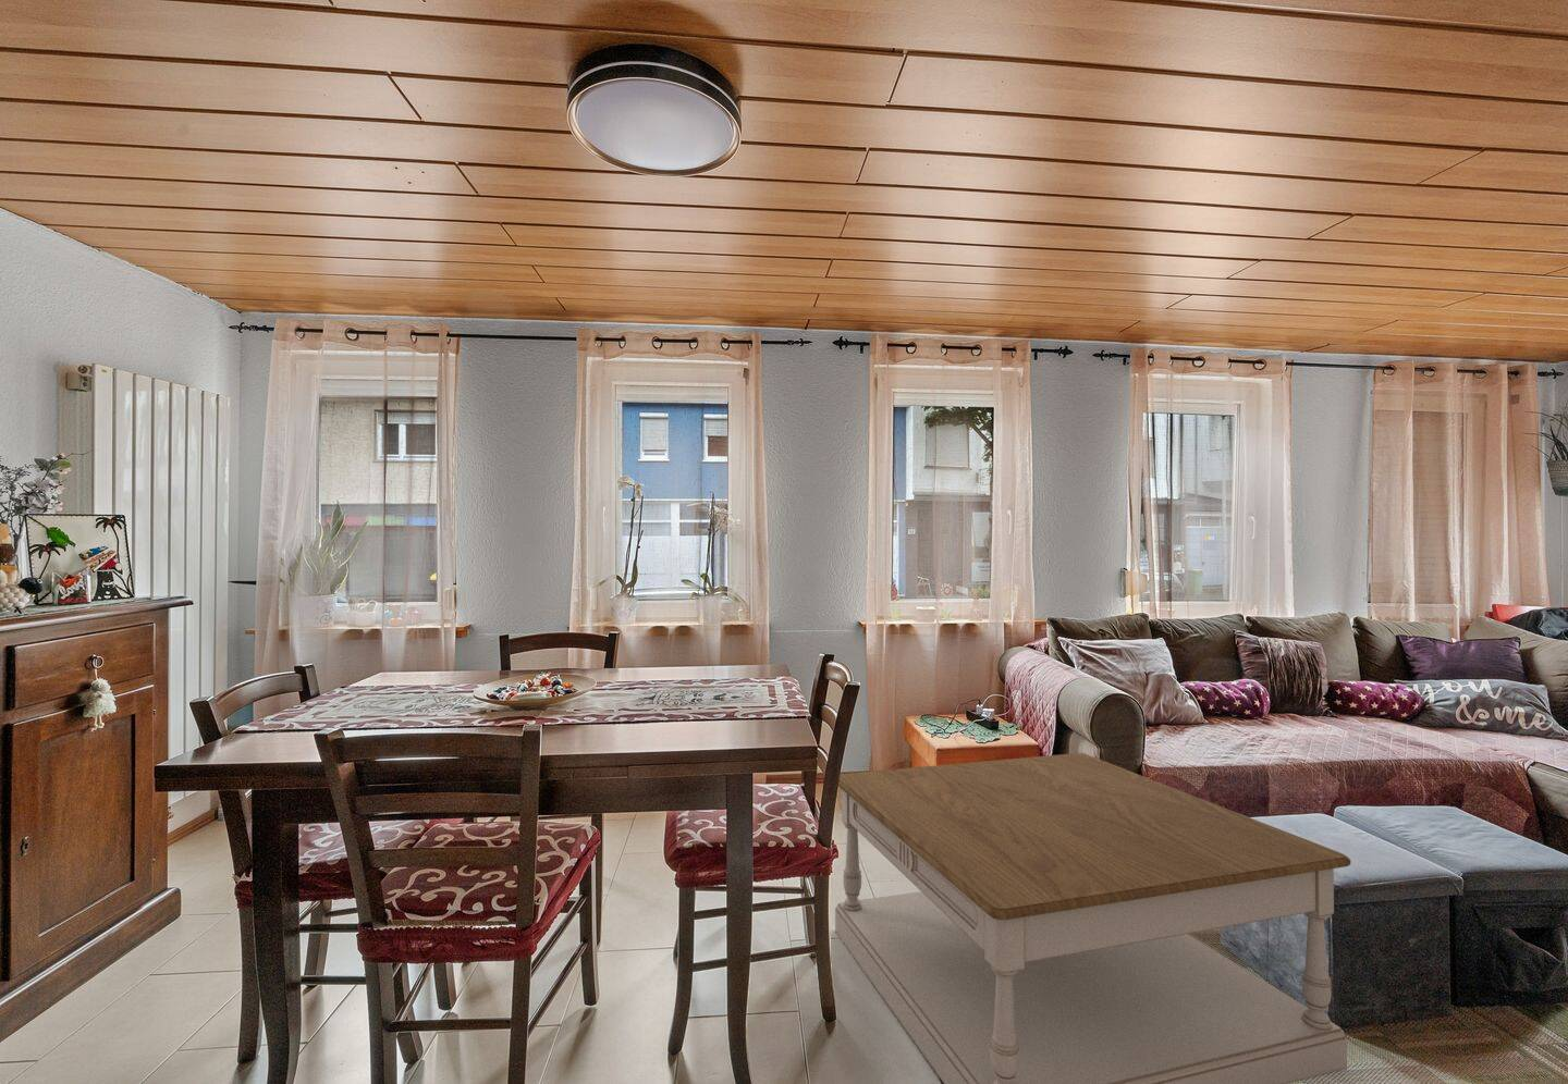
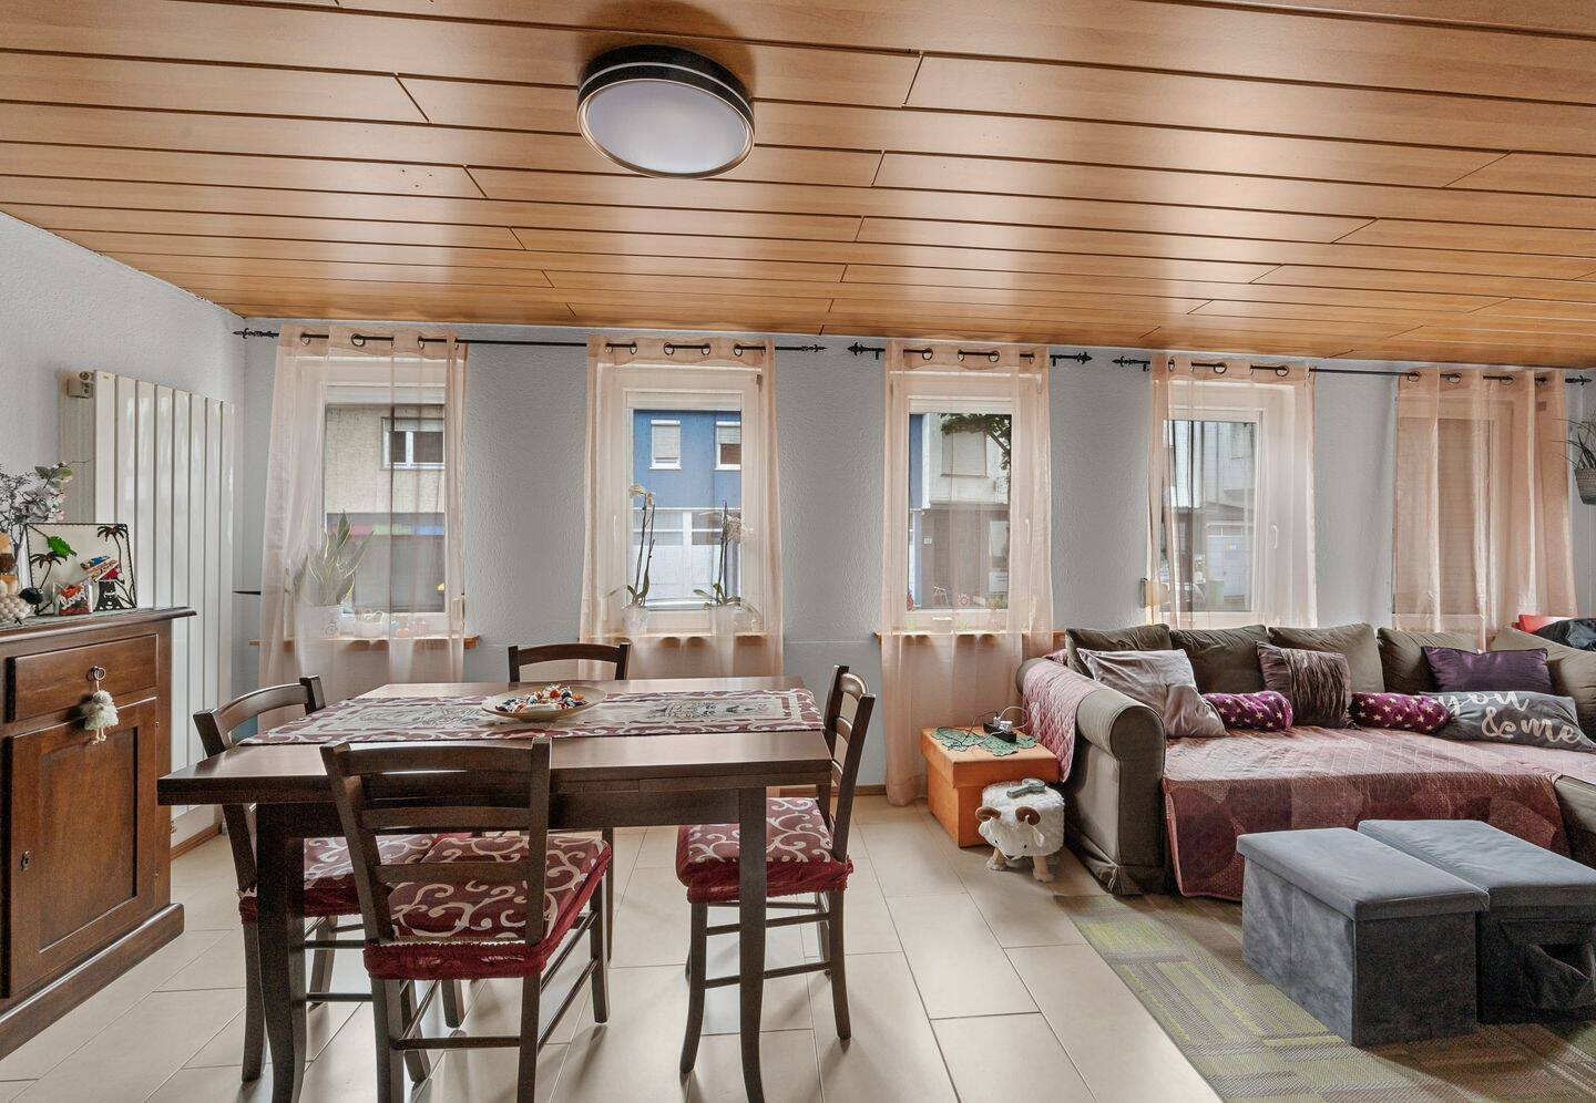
- coffee table [834,752,1352,1084]
